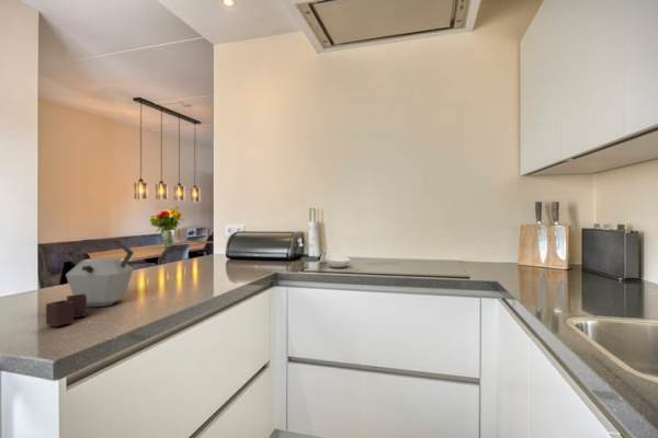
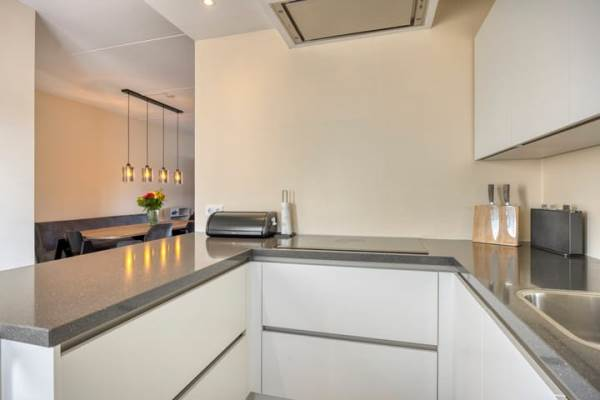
- kettle [45,239,135,327]
- spoon rest [319,249,352,268]
